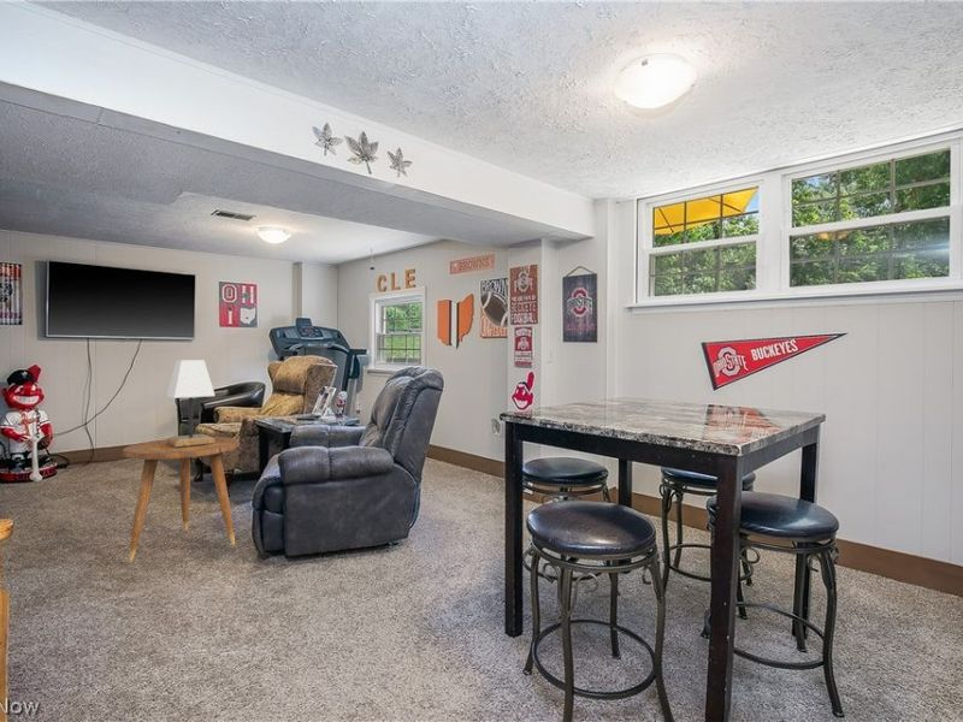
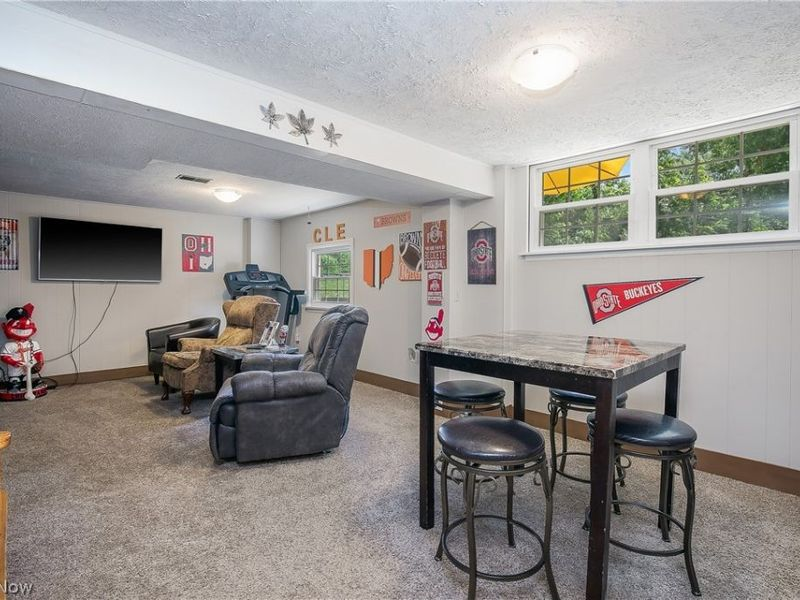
- side table [122,436,241,563]
- lamp [165,360,217,446]
